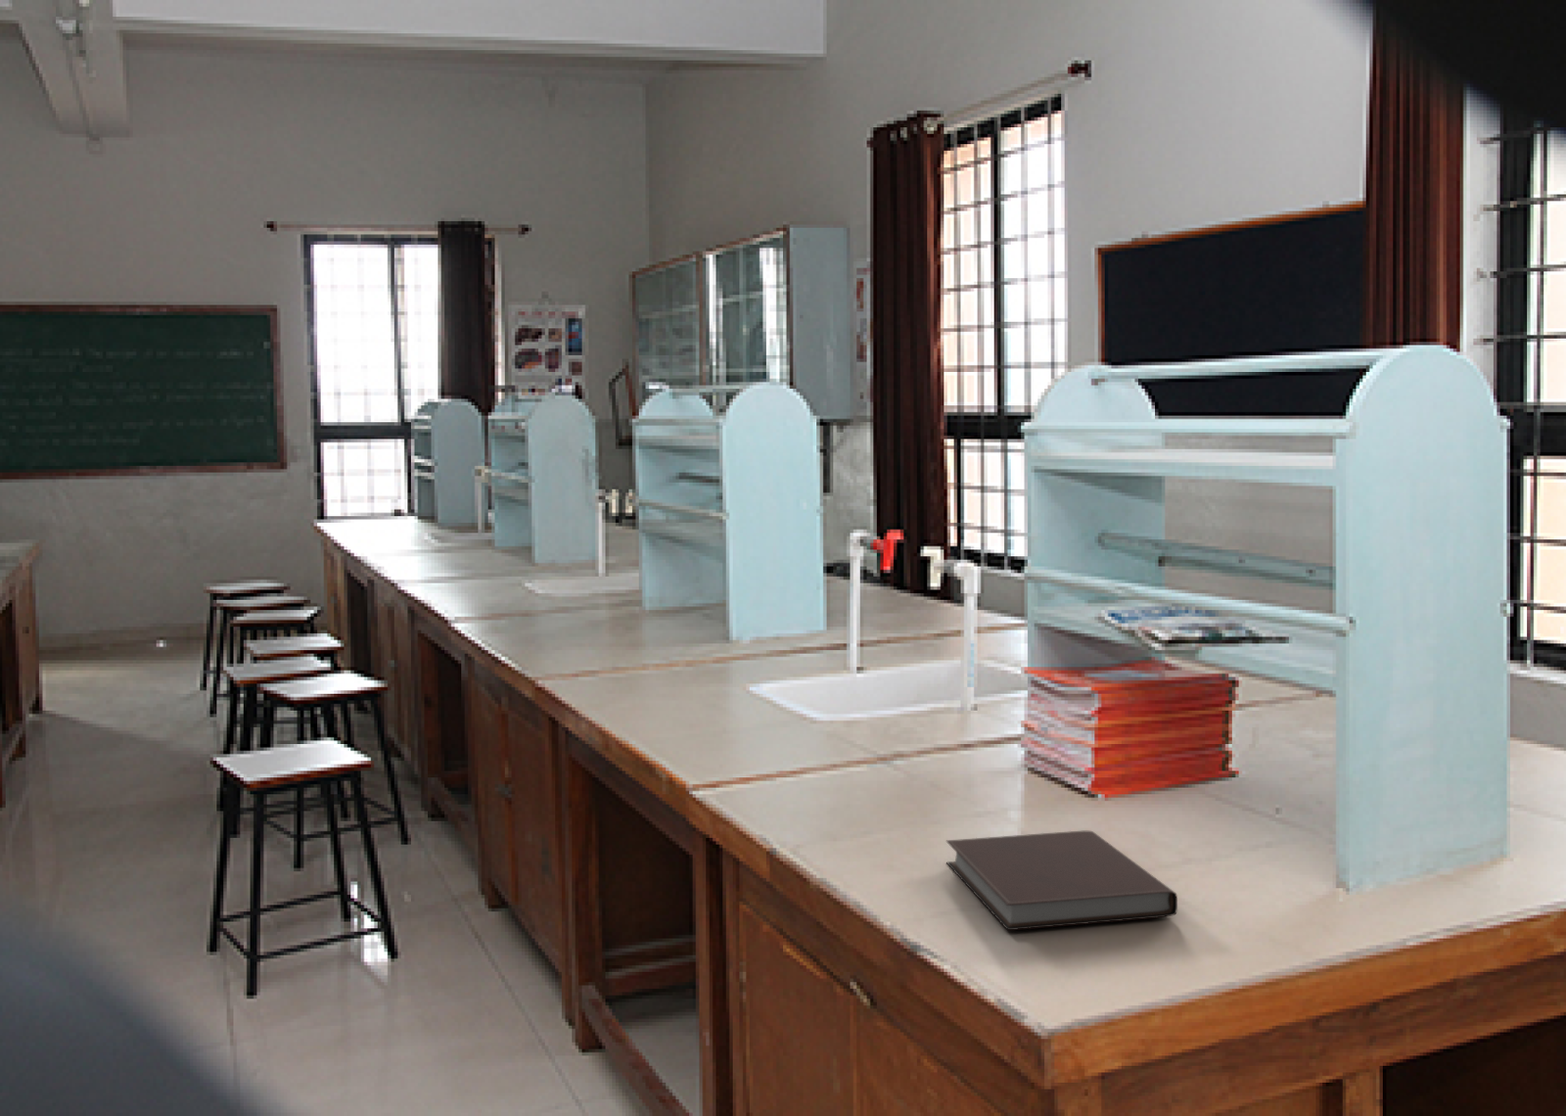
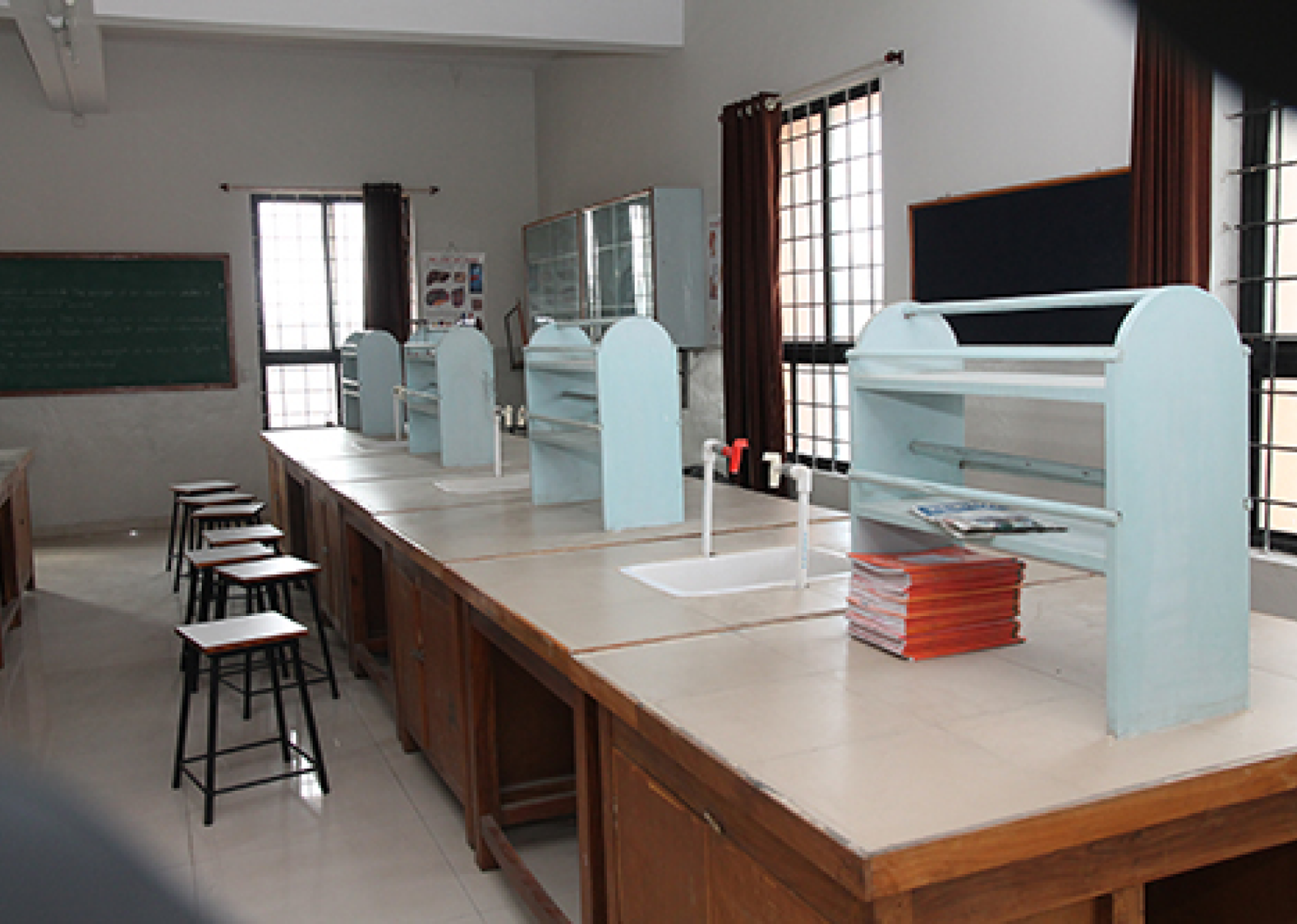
- notebook [945,830,1178,931]
